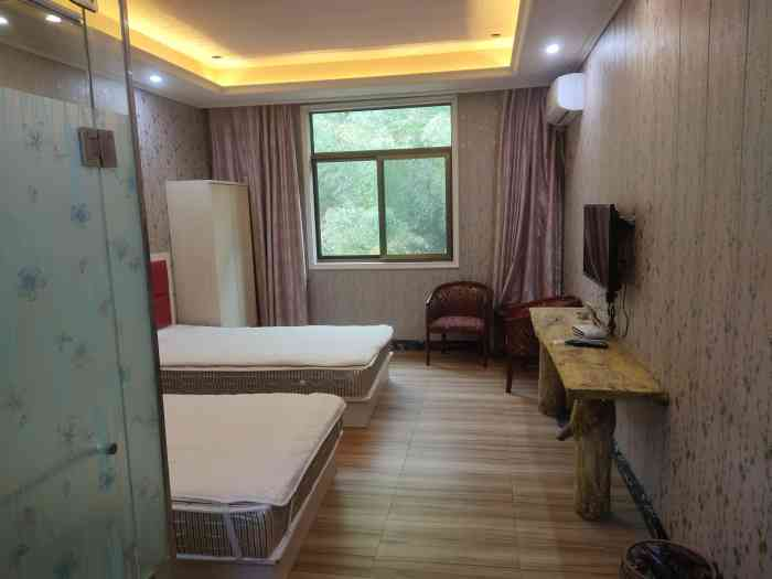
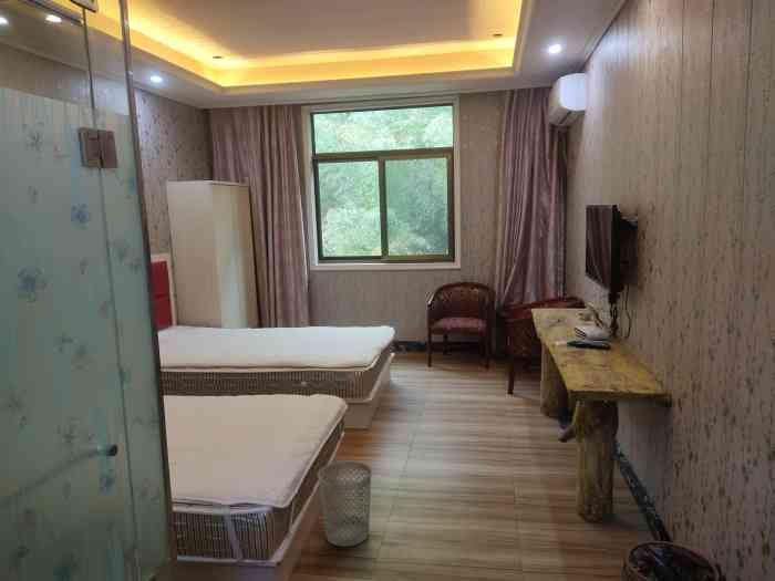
+ wastebasket [317,460,372,548]
